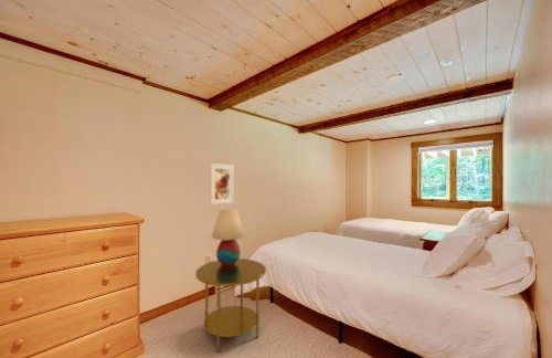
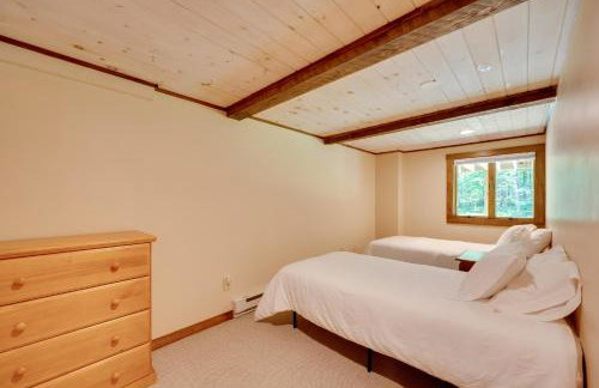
- side table [194,257,267,354]
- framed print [209,162,235,206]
- table lamp [211,208,246,266]
